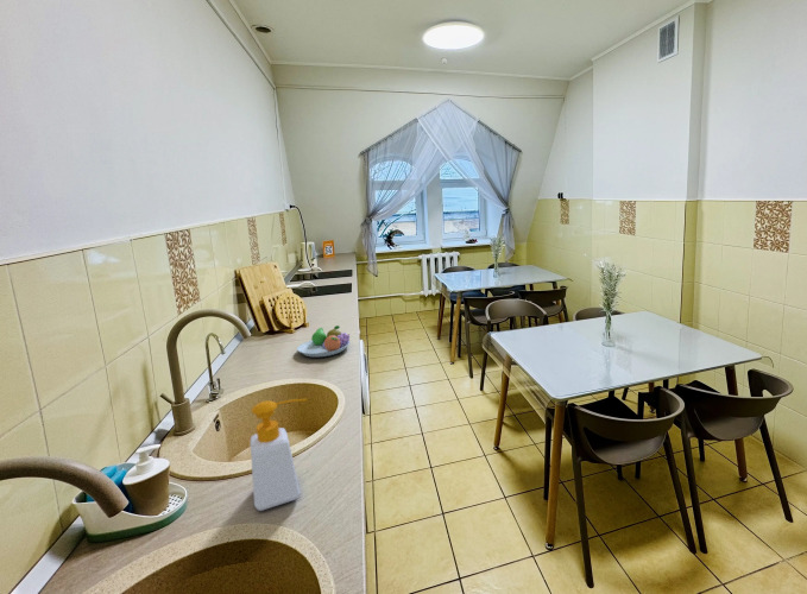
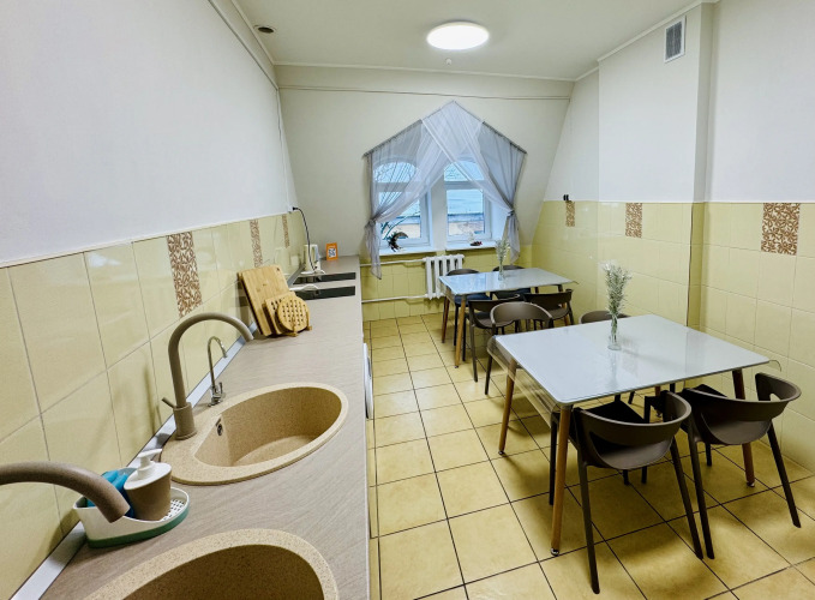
- soap bottle [250,398,308,512]
- fruit bowl [296,324,351,358]
